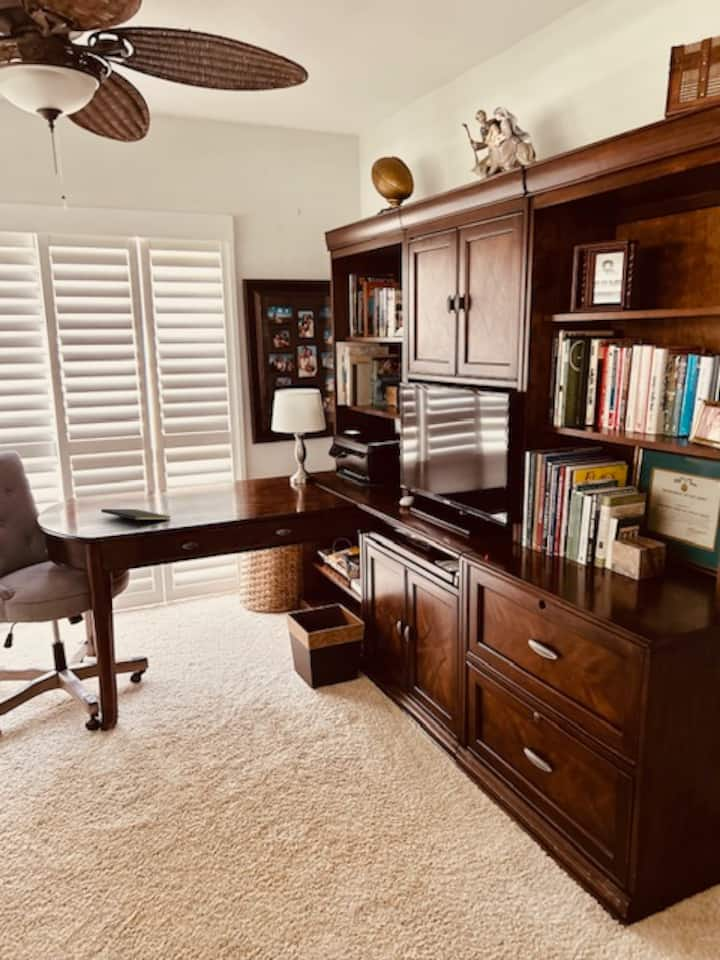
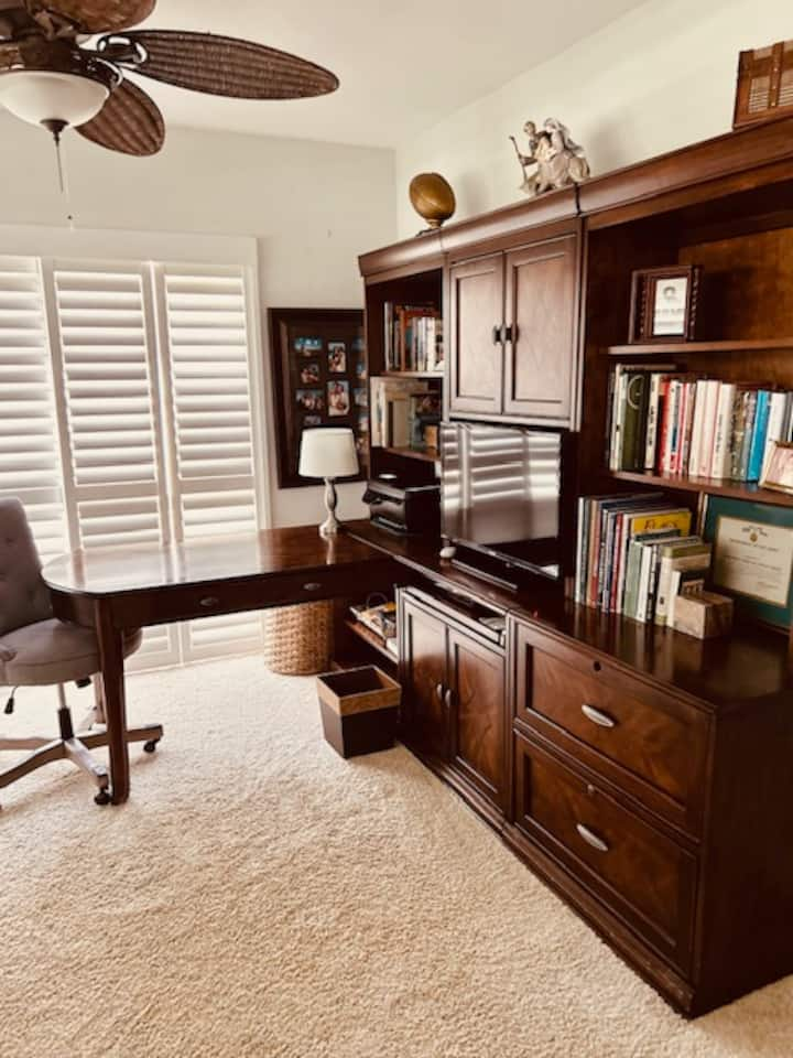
- notepad [100,508,172,529]
